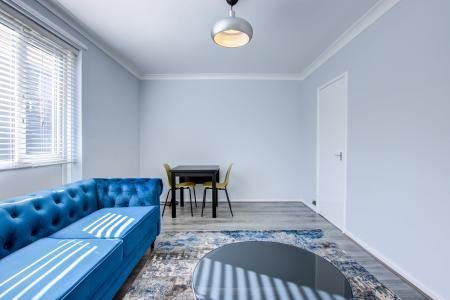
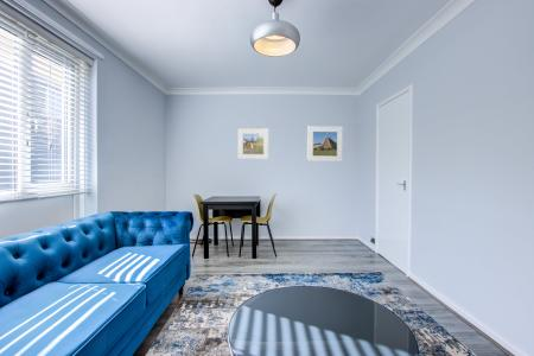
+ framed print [237,127,269,160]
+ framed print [306,125,344,163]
